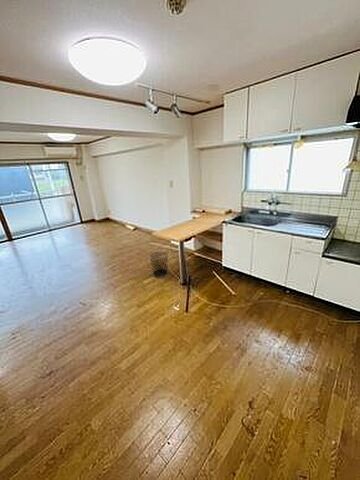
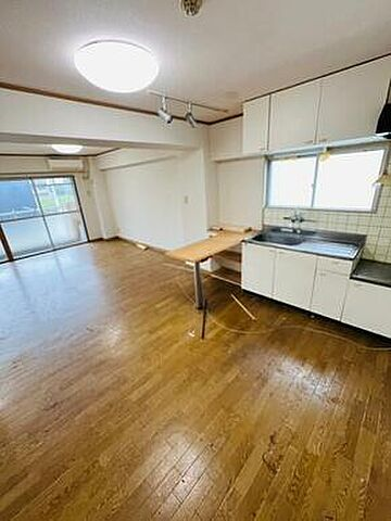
- waste bin [148,251,169,278]
